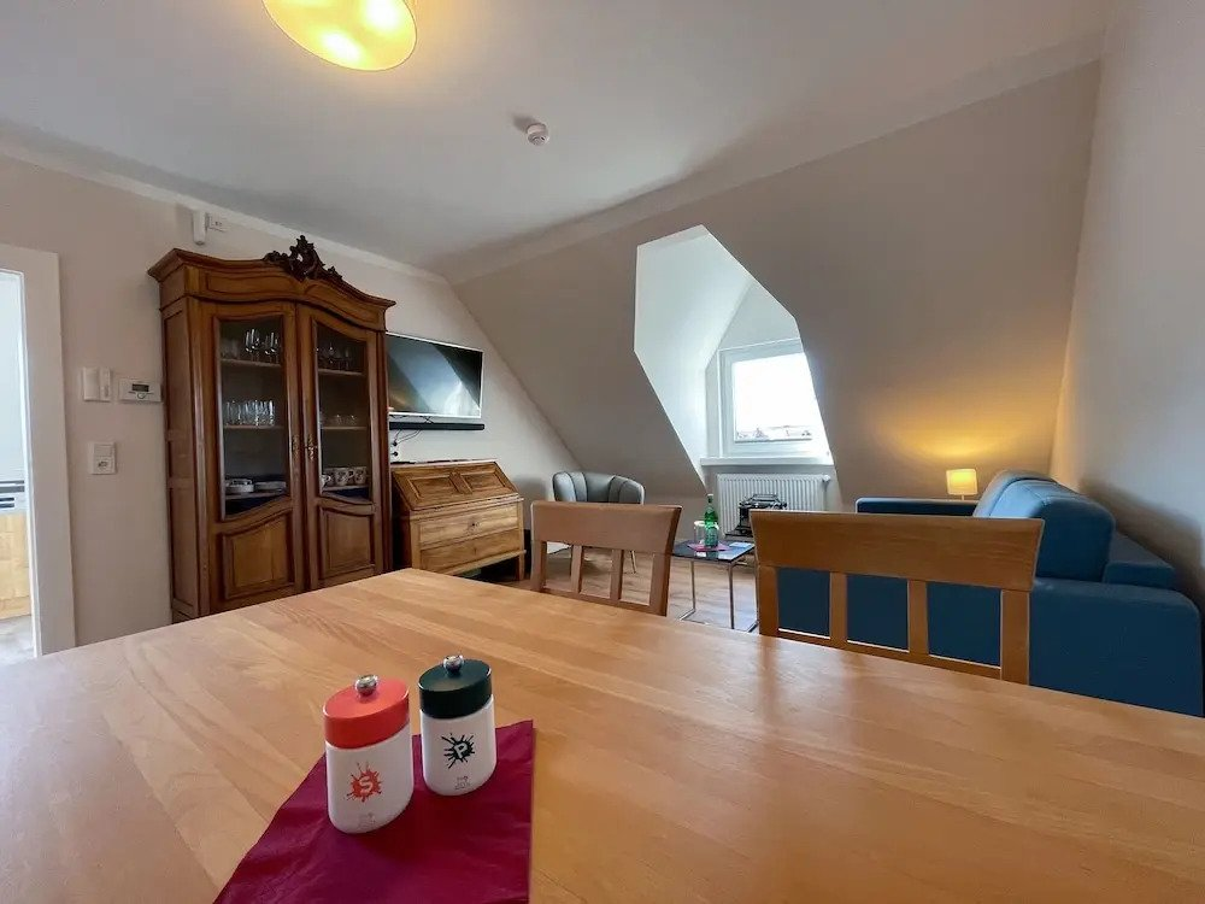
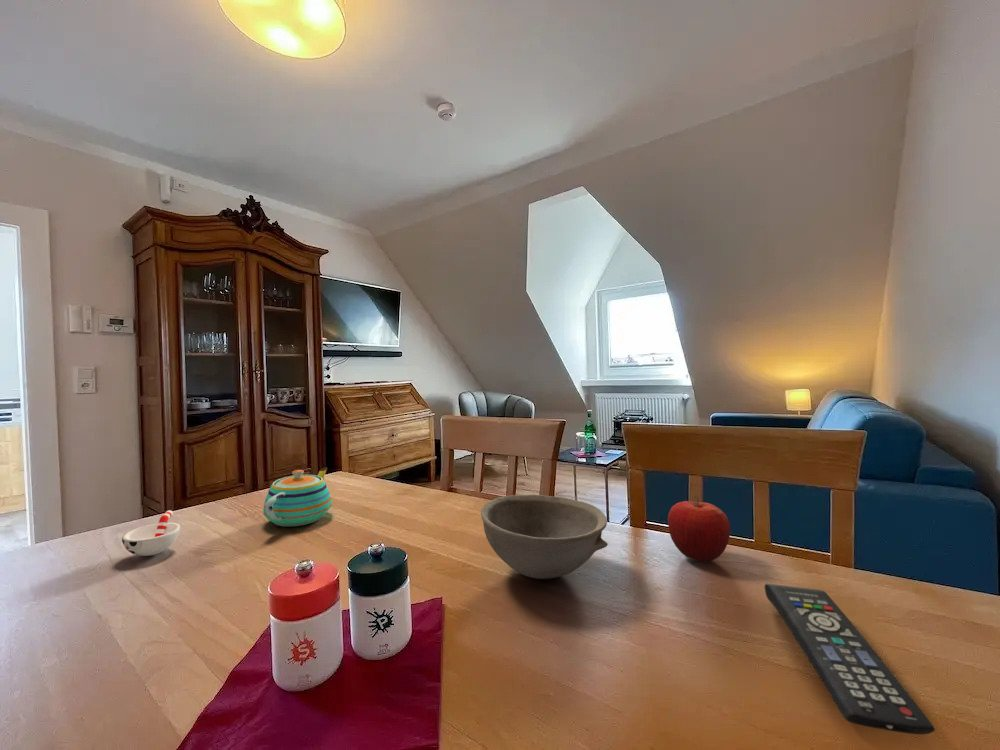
+ remote control [764,583,936,735]
+ cup [121,509,181,557]
+ teapot [262,467,333,527]
+ fruit [667,494,731,563]
+ bowl [480,494,609,580]
